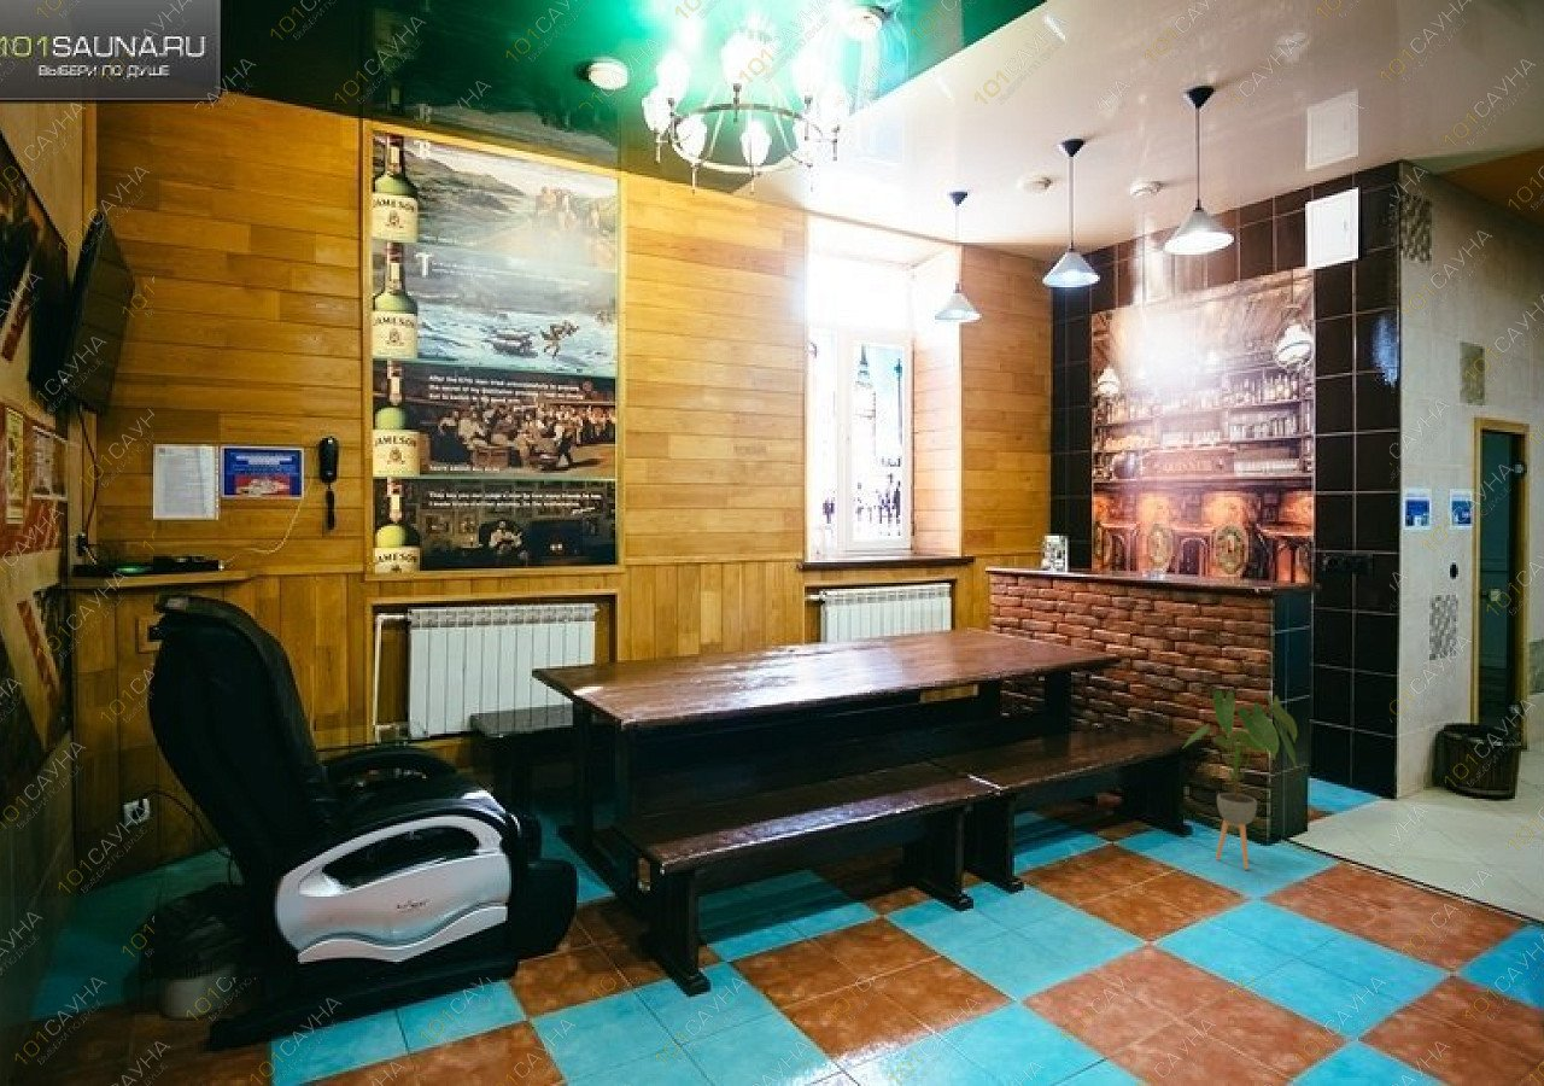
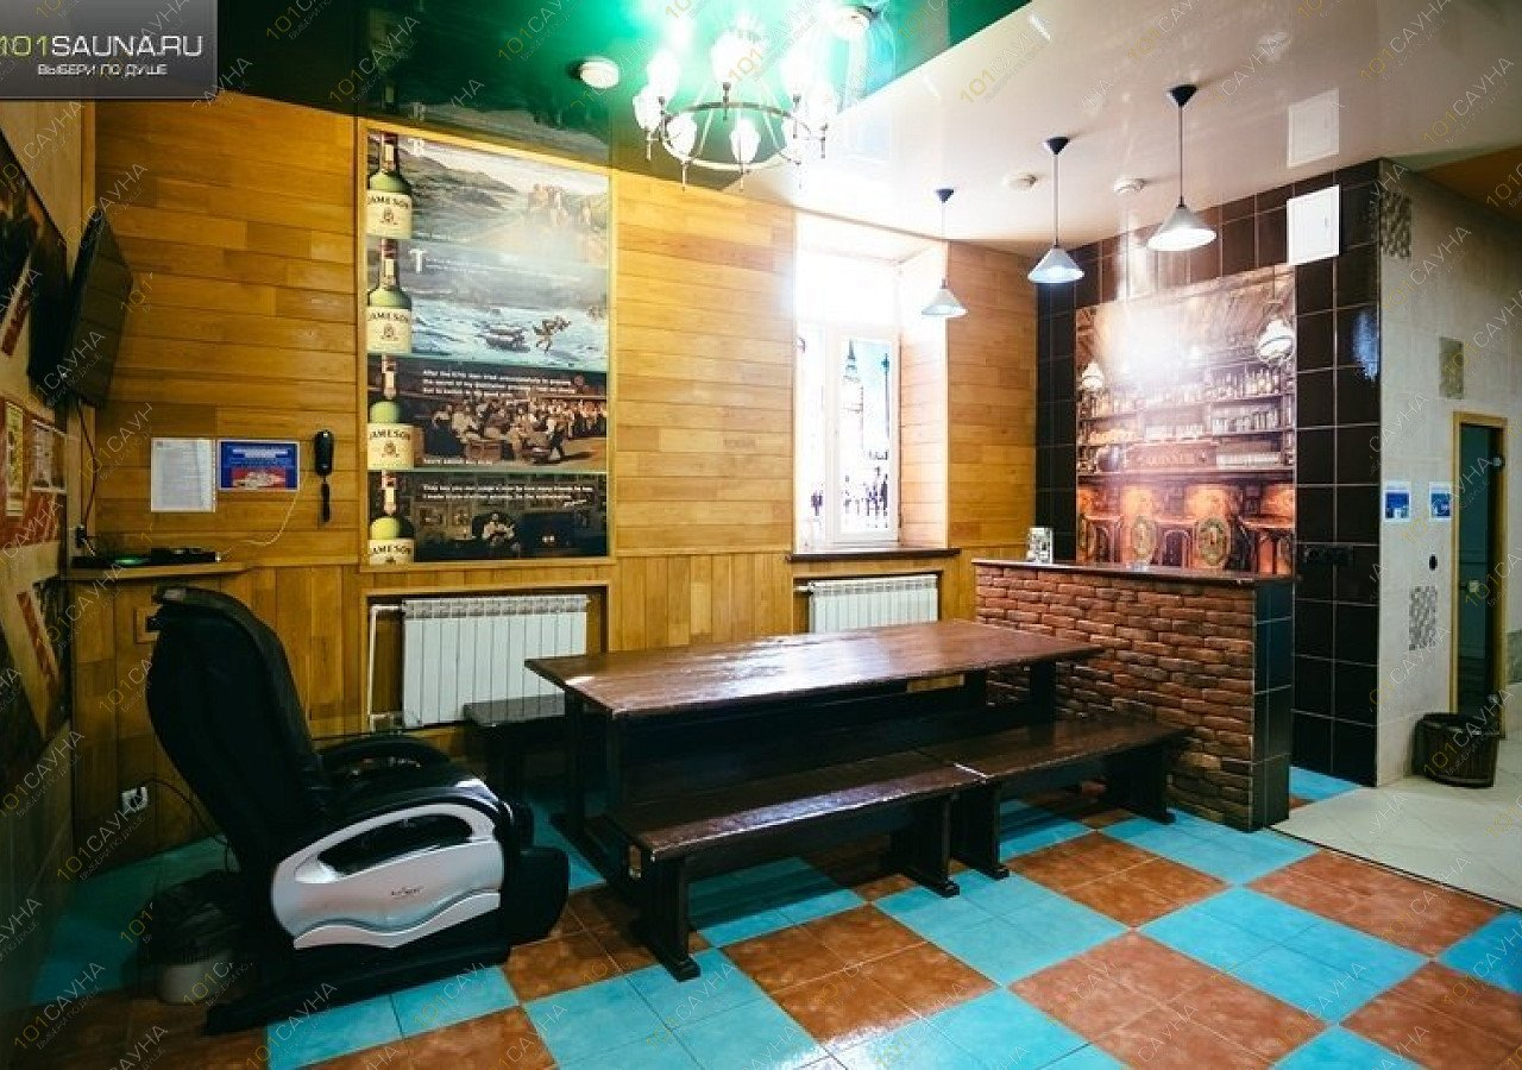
- house plant [1182,689,1298,871]
